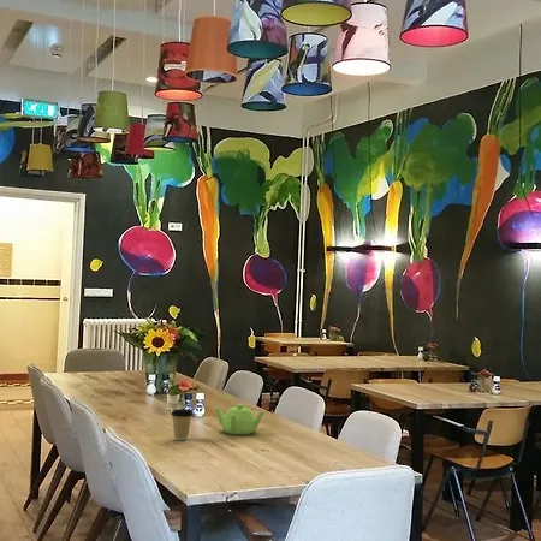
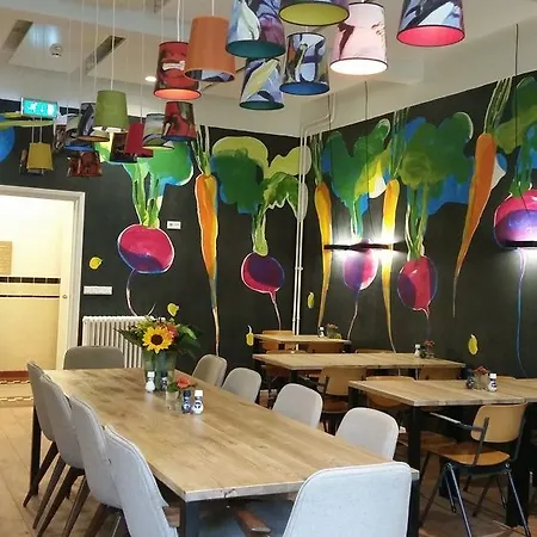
- teapot [214,403,266,436]
- coffee cup [170,408,194,441]
